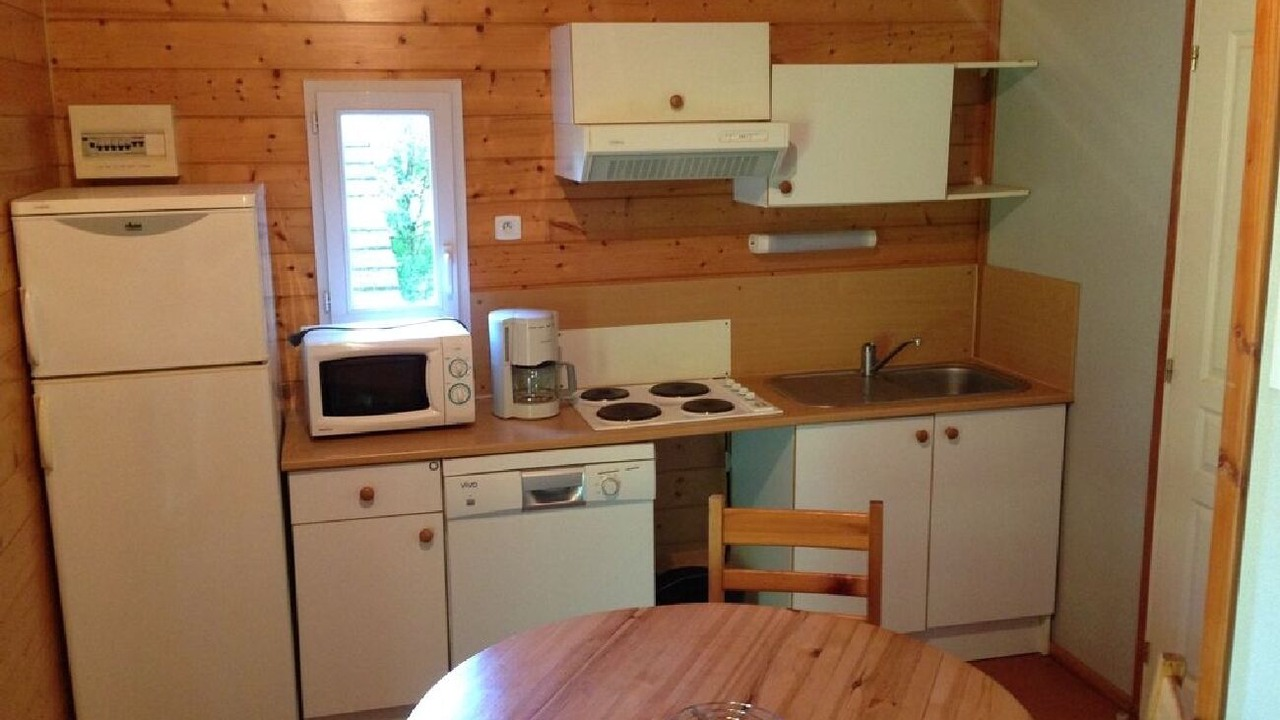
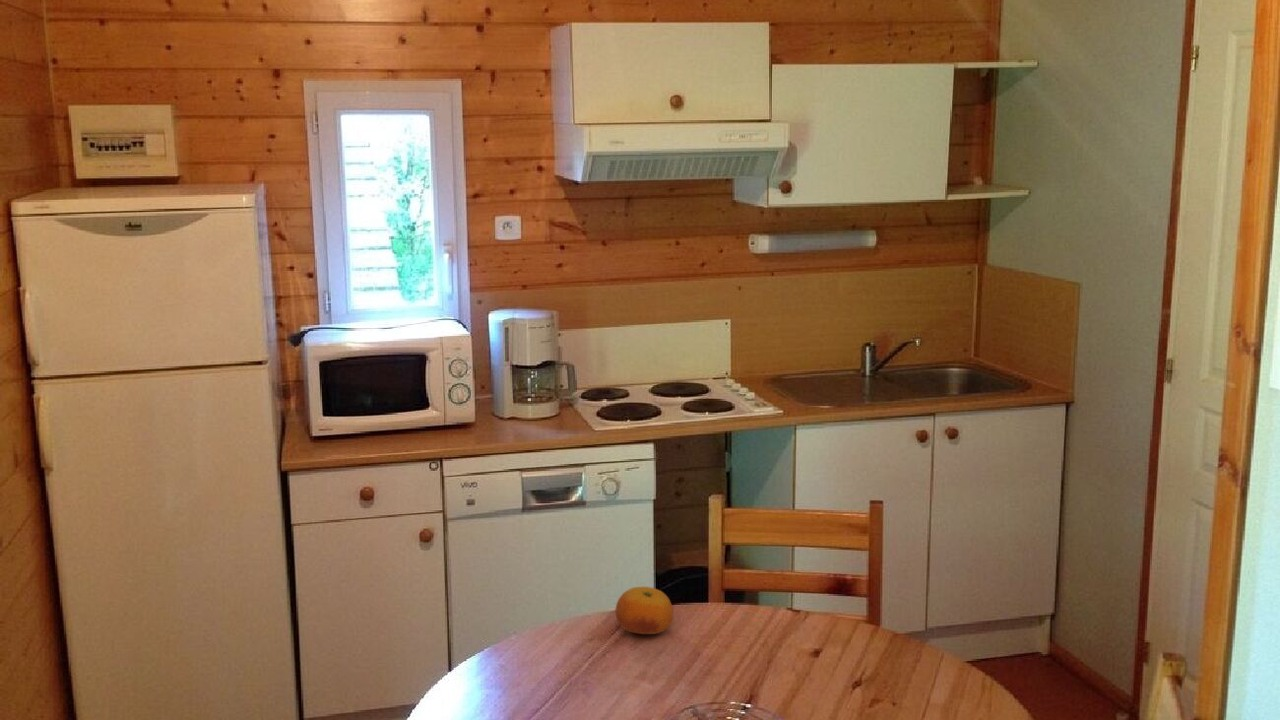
+ fruit [614,586,674,635]
